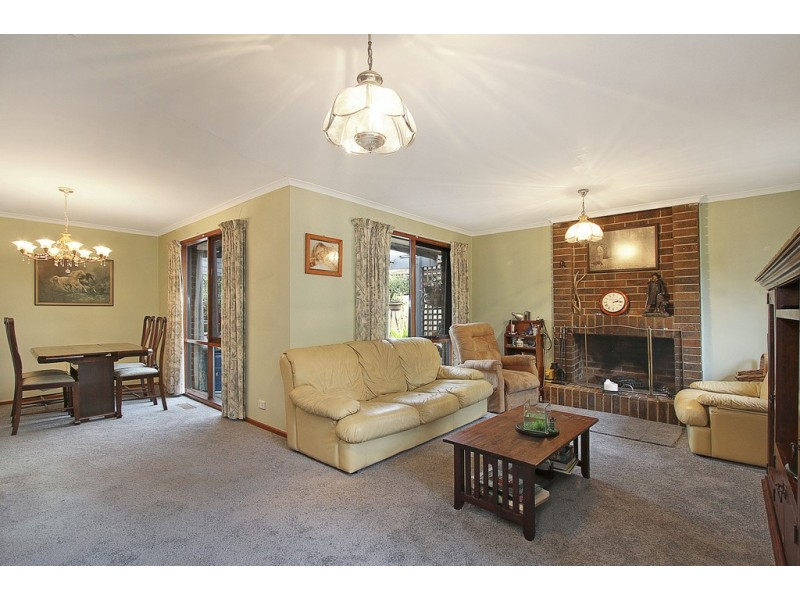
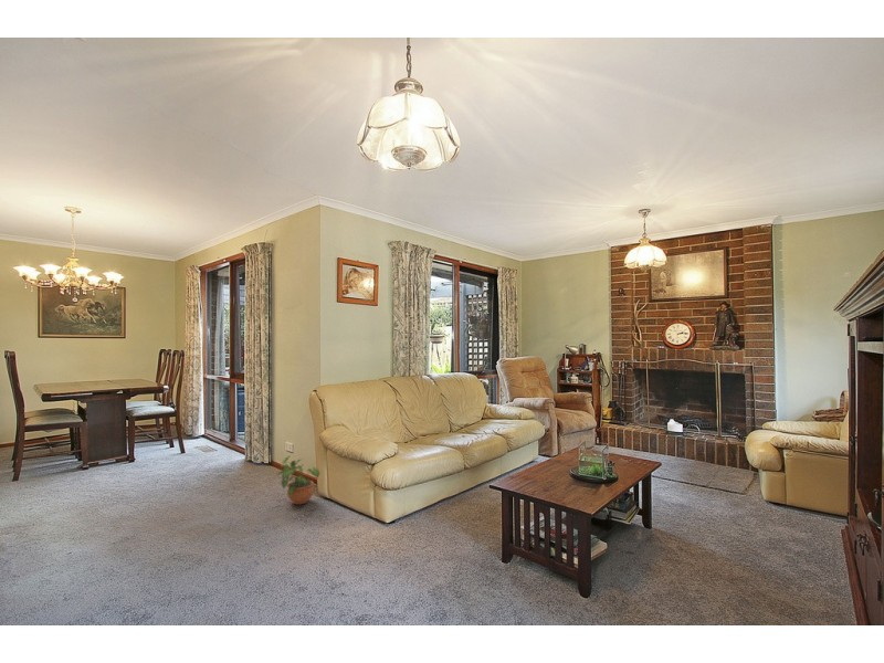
+ potted plant [275,454,320,506]
